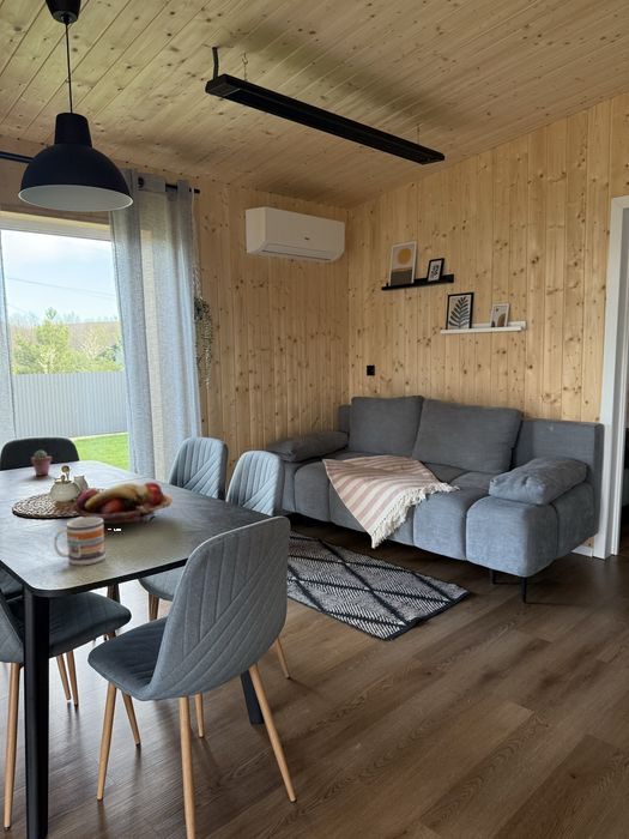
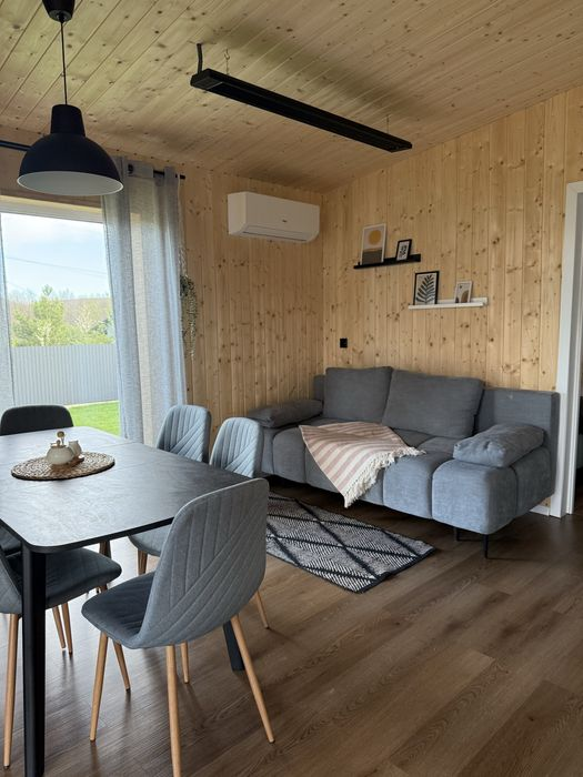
- mug [53,517,107,566]
- potted succulent [30,449,53,477]
- fruit basket [69,481,173,531]
